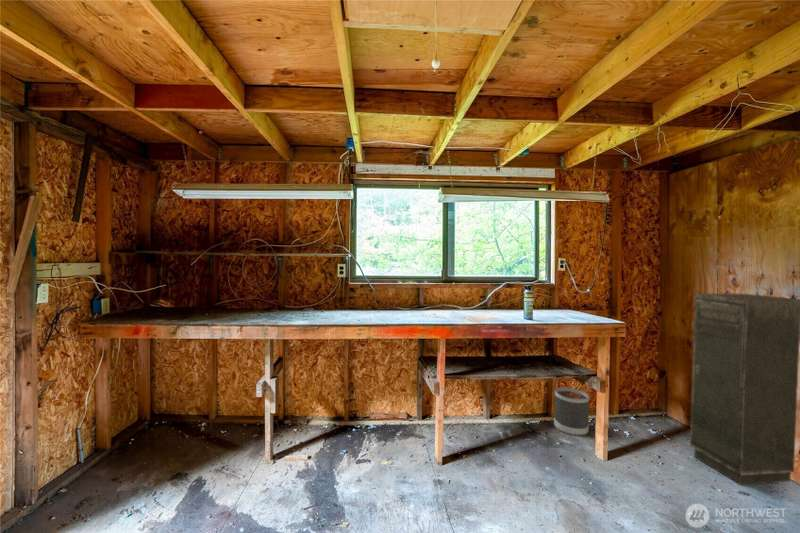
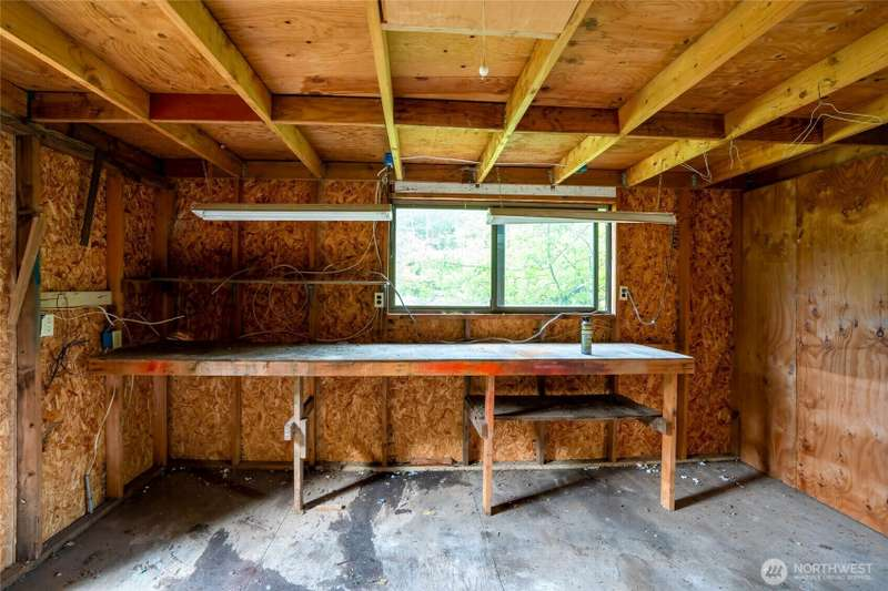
- storage cabinet [689,293,800,486]
- wastebasket [553,387,590,437]
